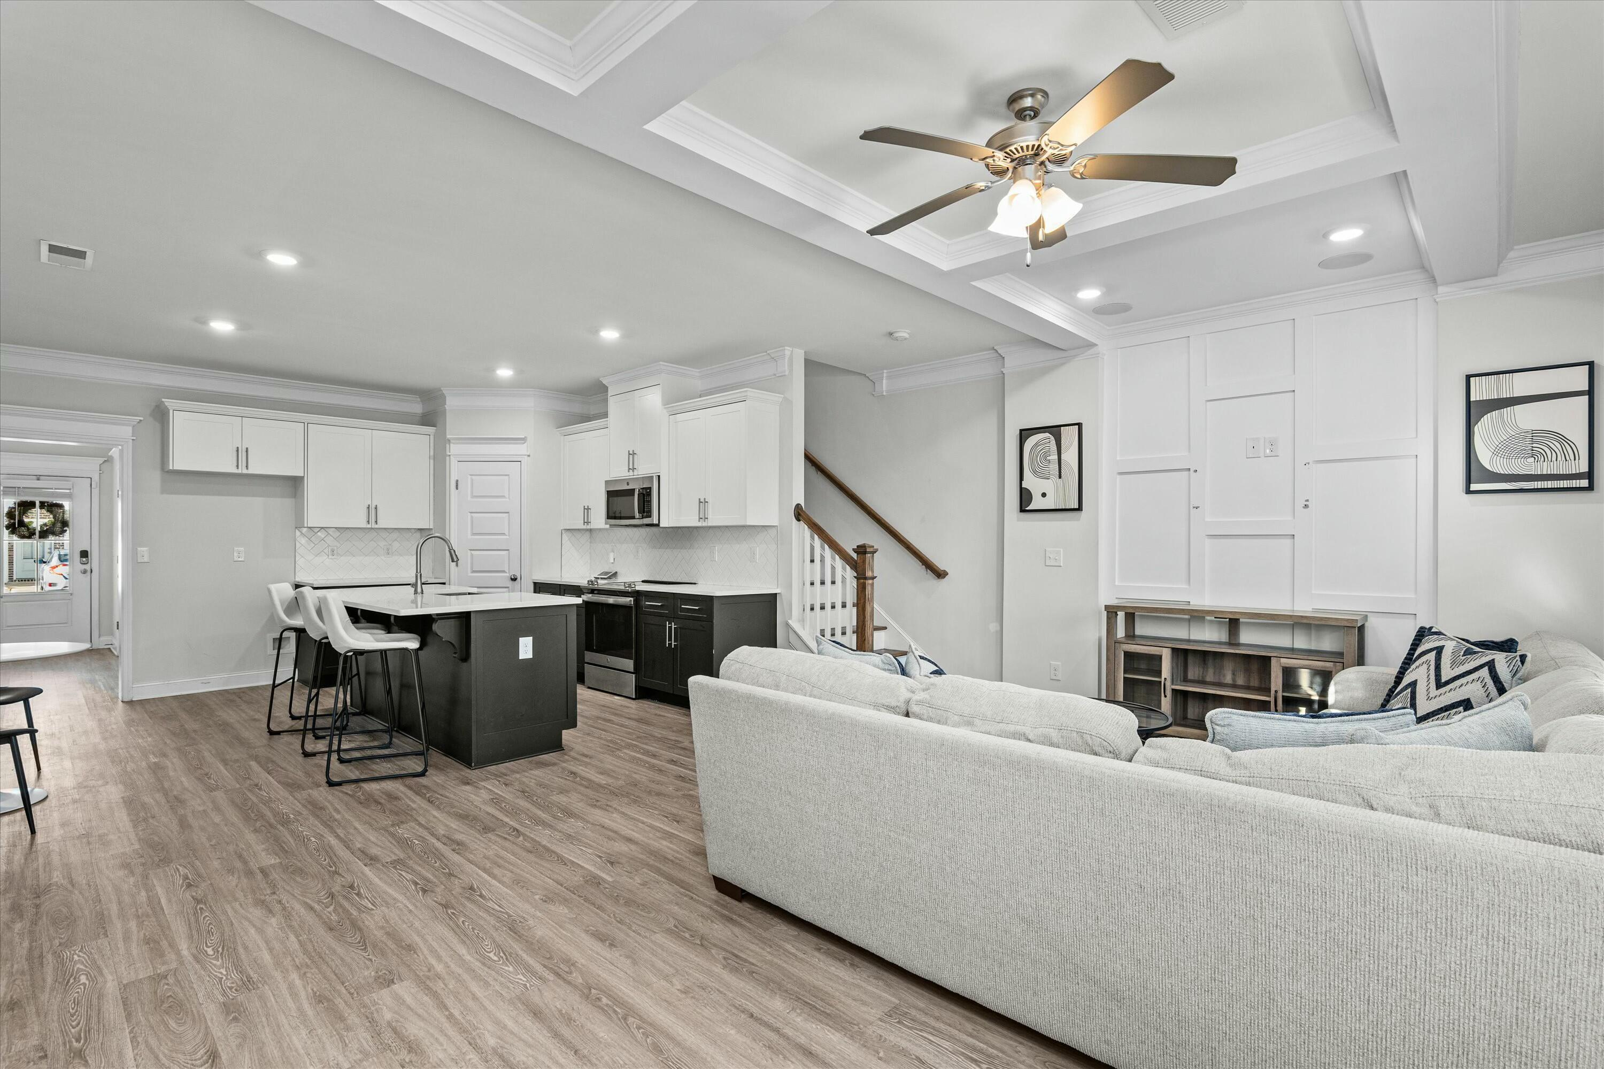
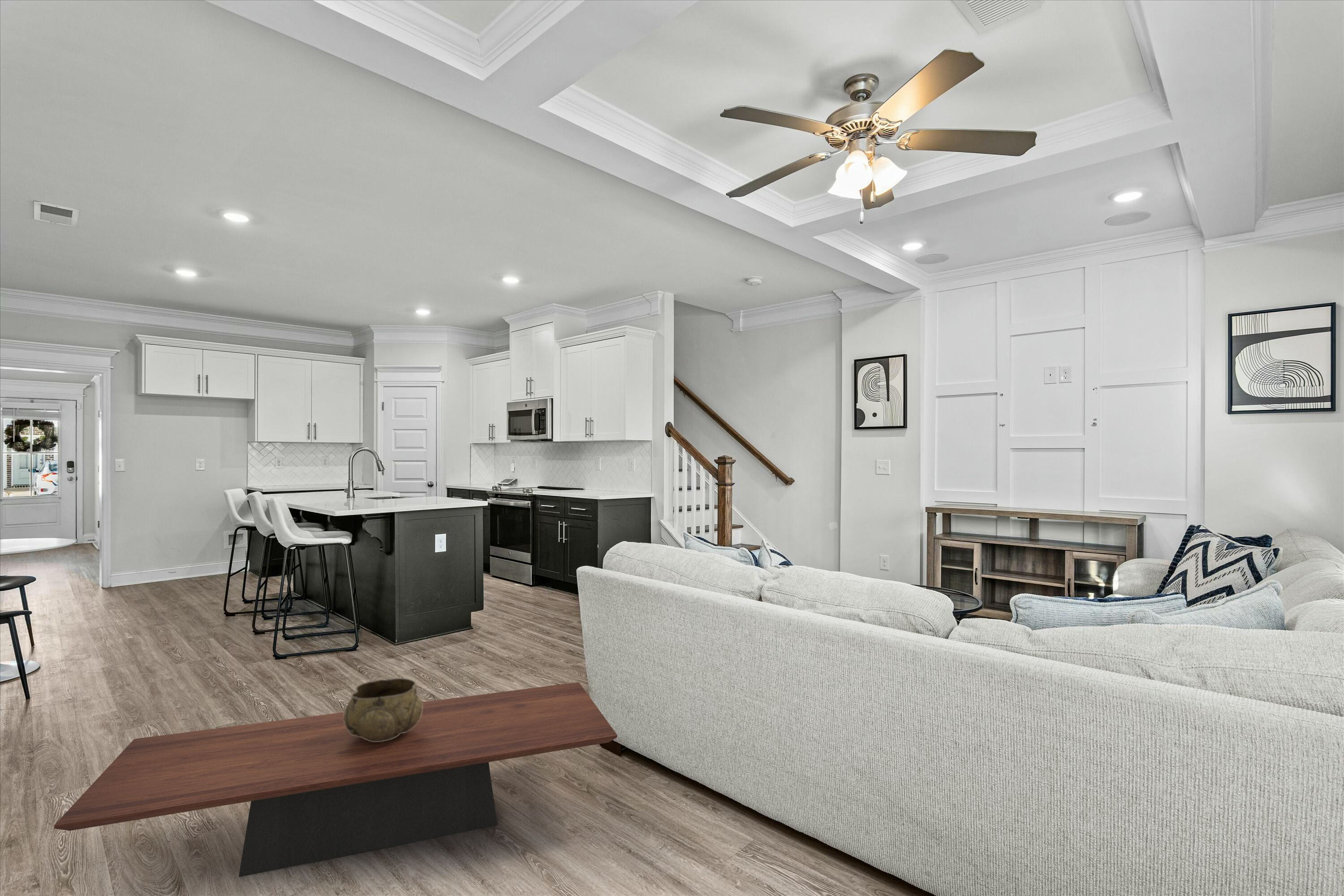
+ decorative bowl [343,678,423,742]
+ coffee table [54,682,618,878]
